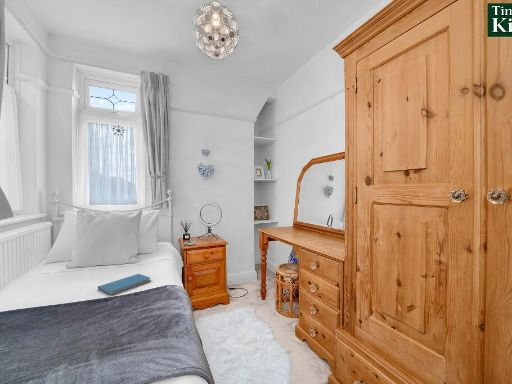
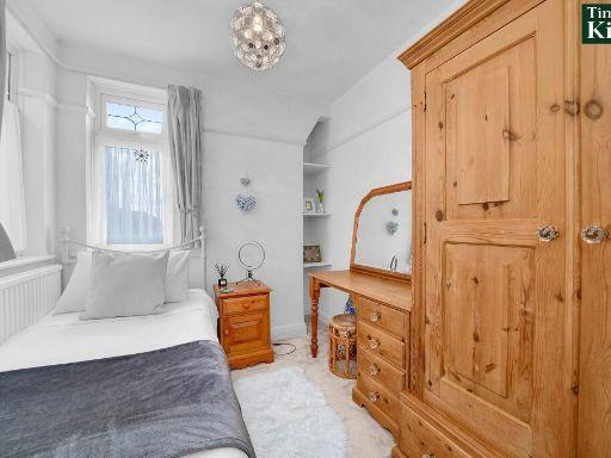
- book [97,273,152,296]
